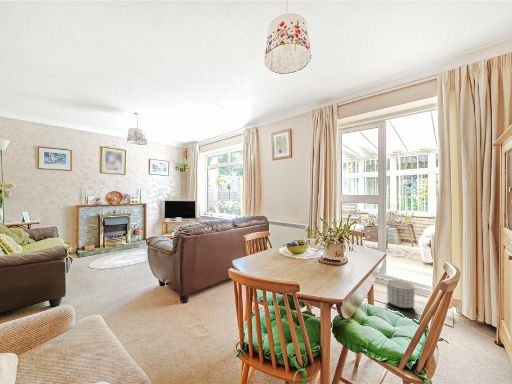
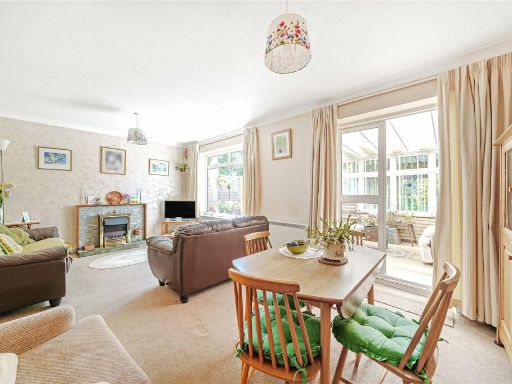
- planter [386,279,415,309]
